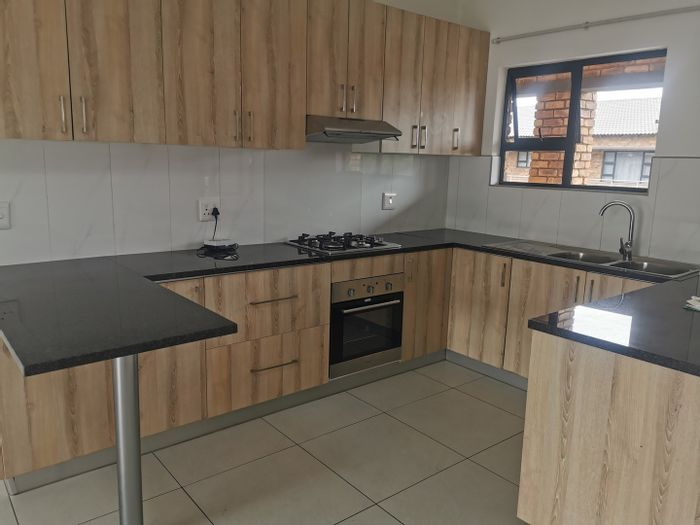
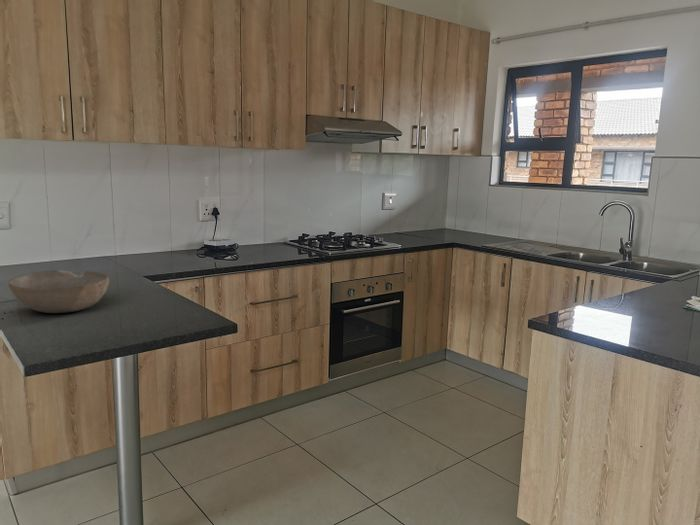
+ bowl [7,269,110,314]
